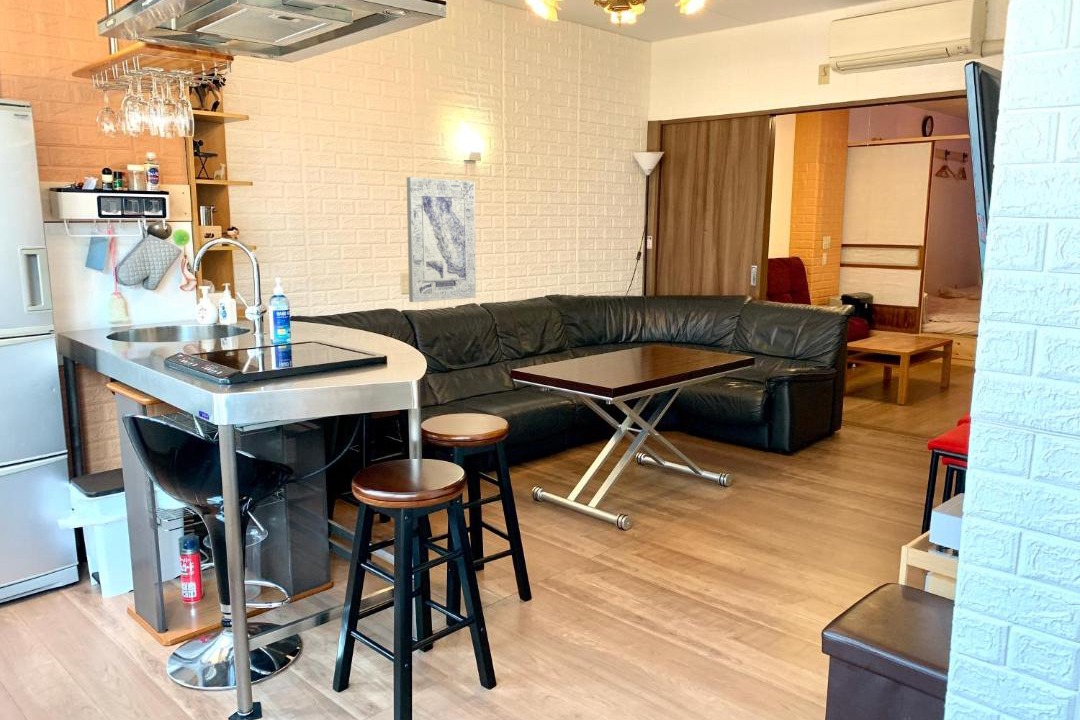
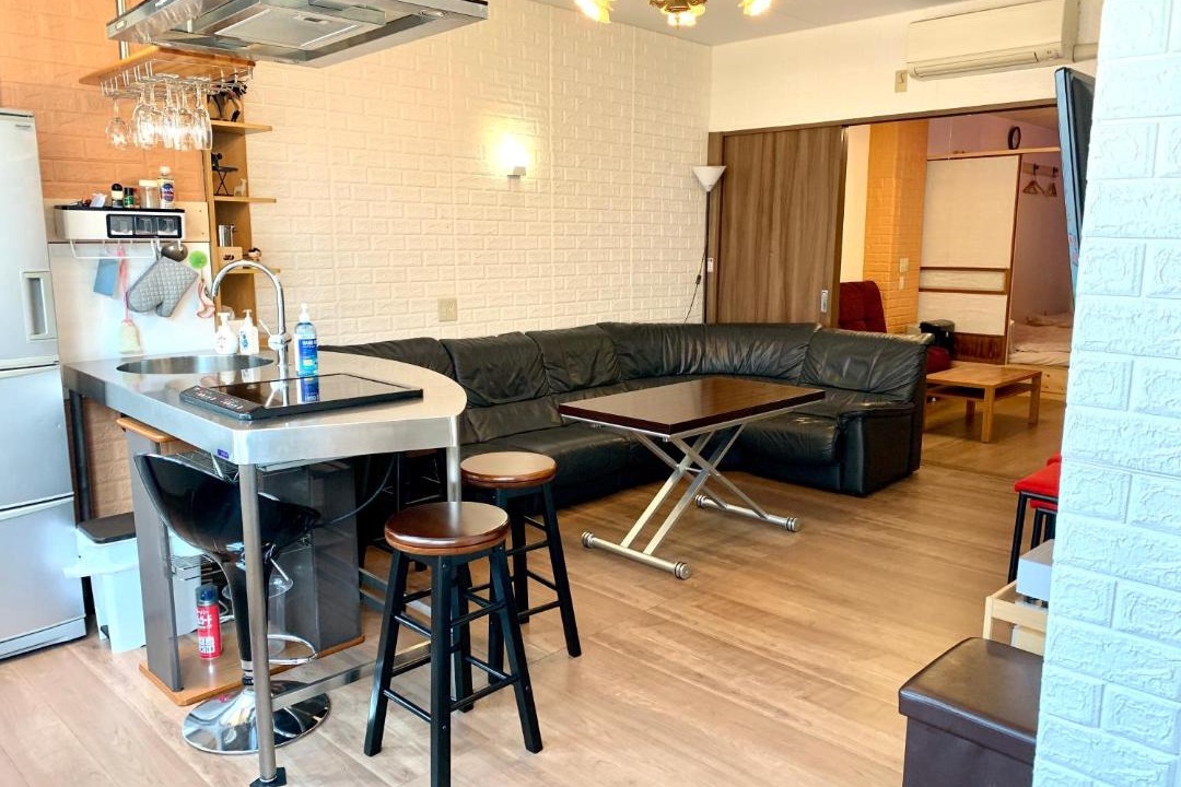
- wall art [406,176,477,303]
